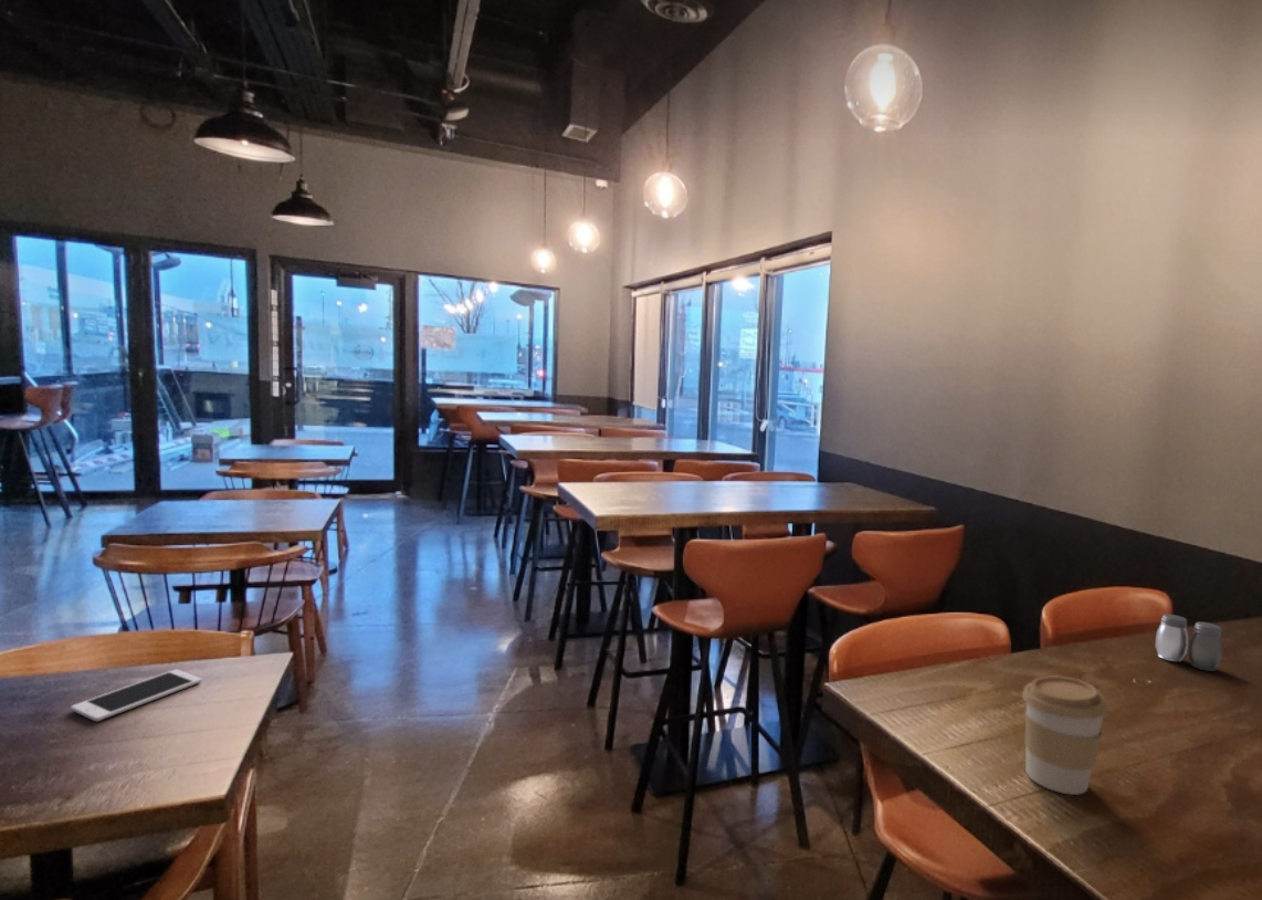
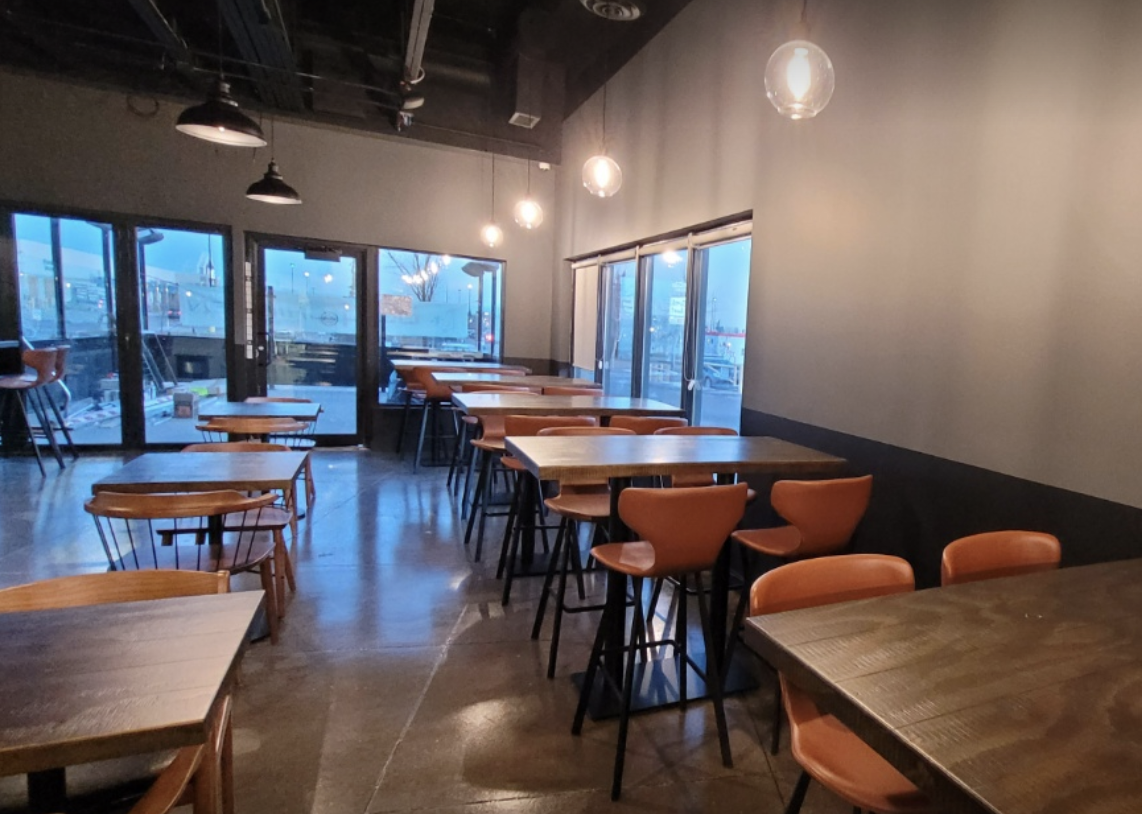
- coffee cup [1021,674,1108,796]
- salt and pepper shaker [1155,614,1223,672]
- cell phone [70,669,203,722]
